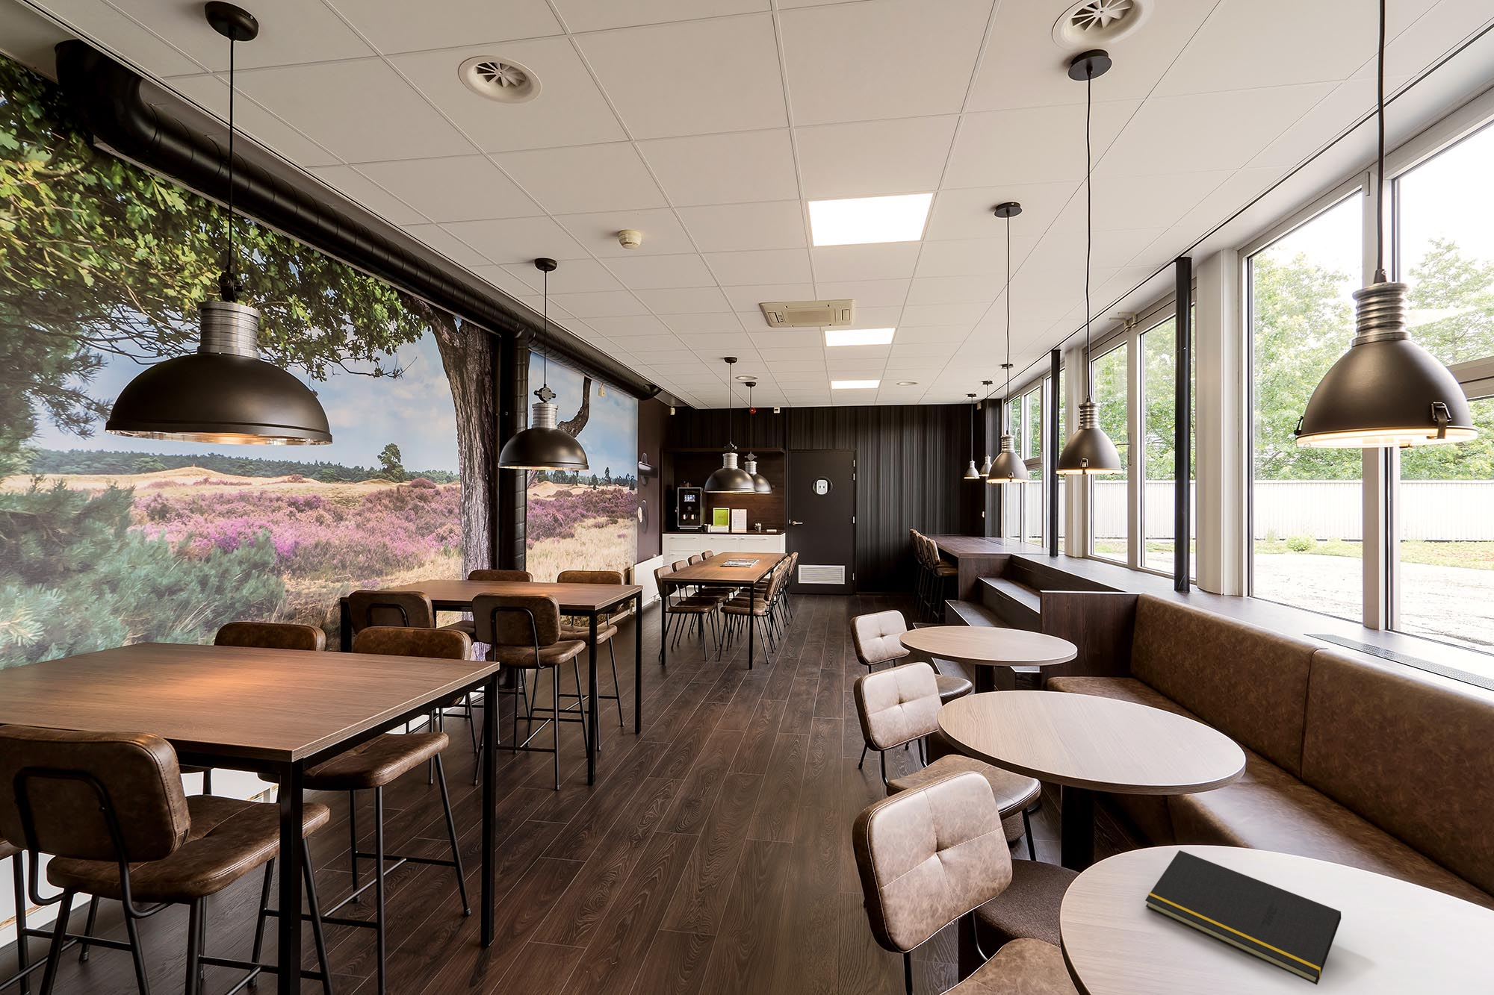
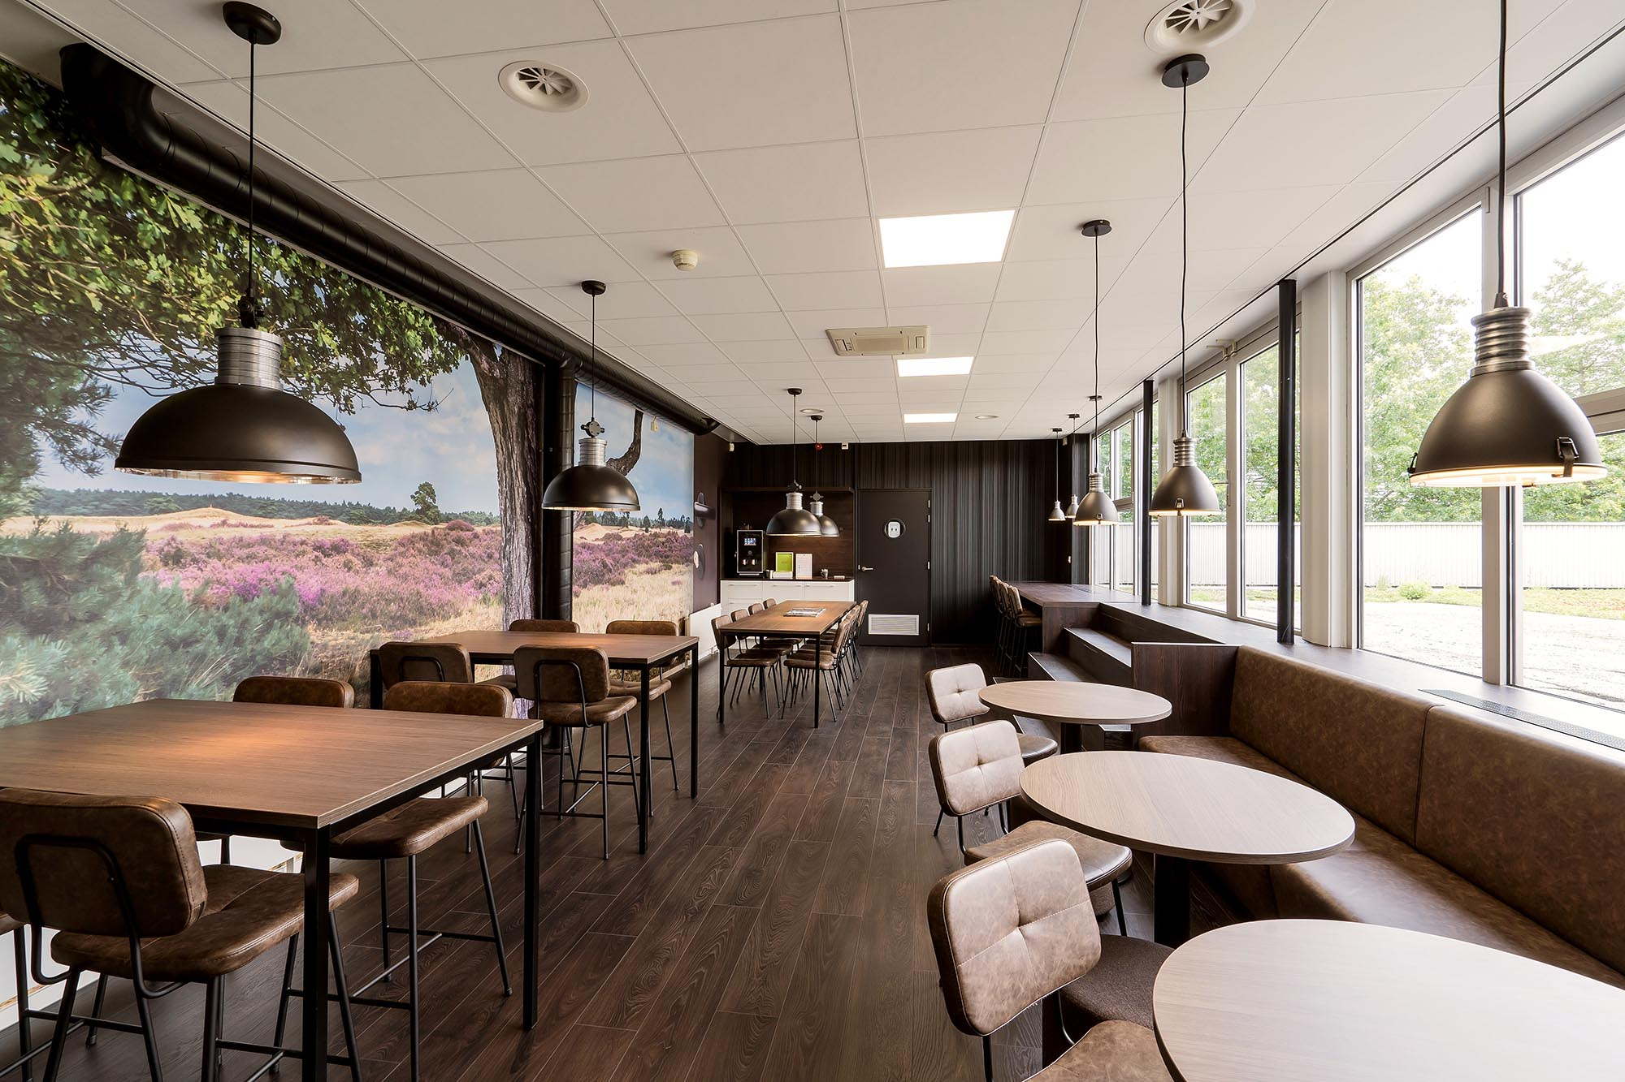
- notepad [1144,850,1342,985]
